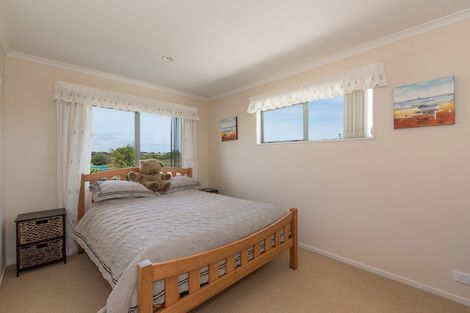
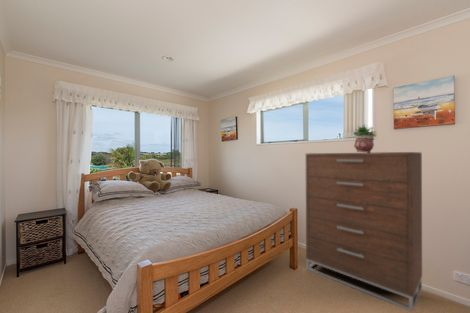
+ potted plant [352,124,378,153]
+ dresser [305,151,423,313]
